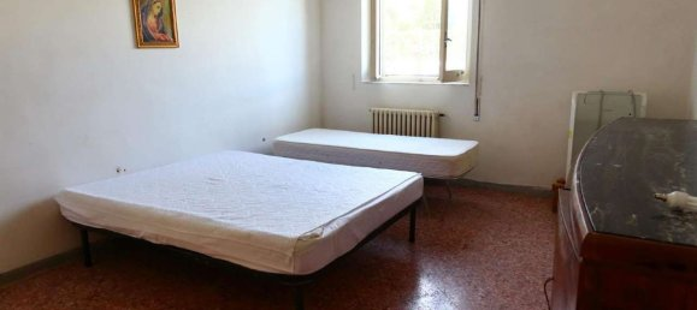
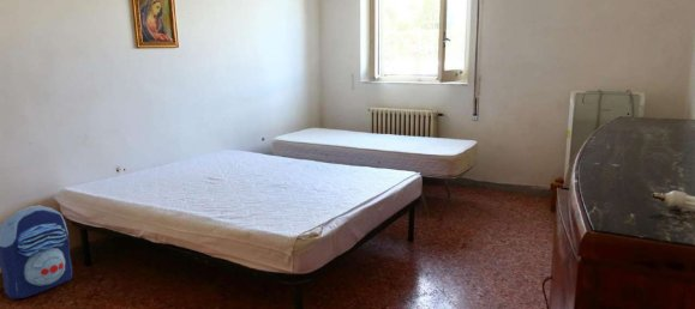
+ backpack [0,204,73,301]
